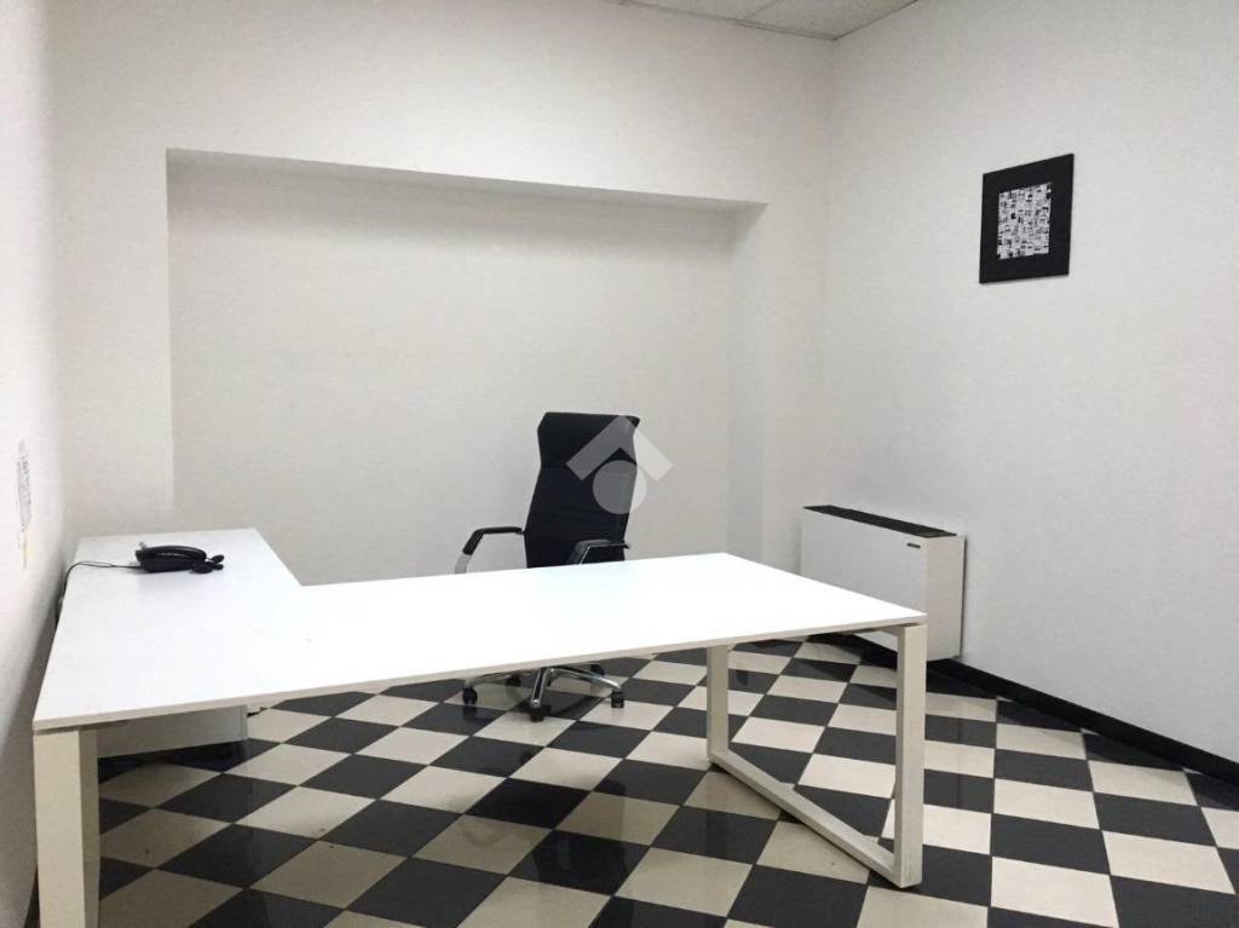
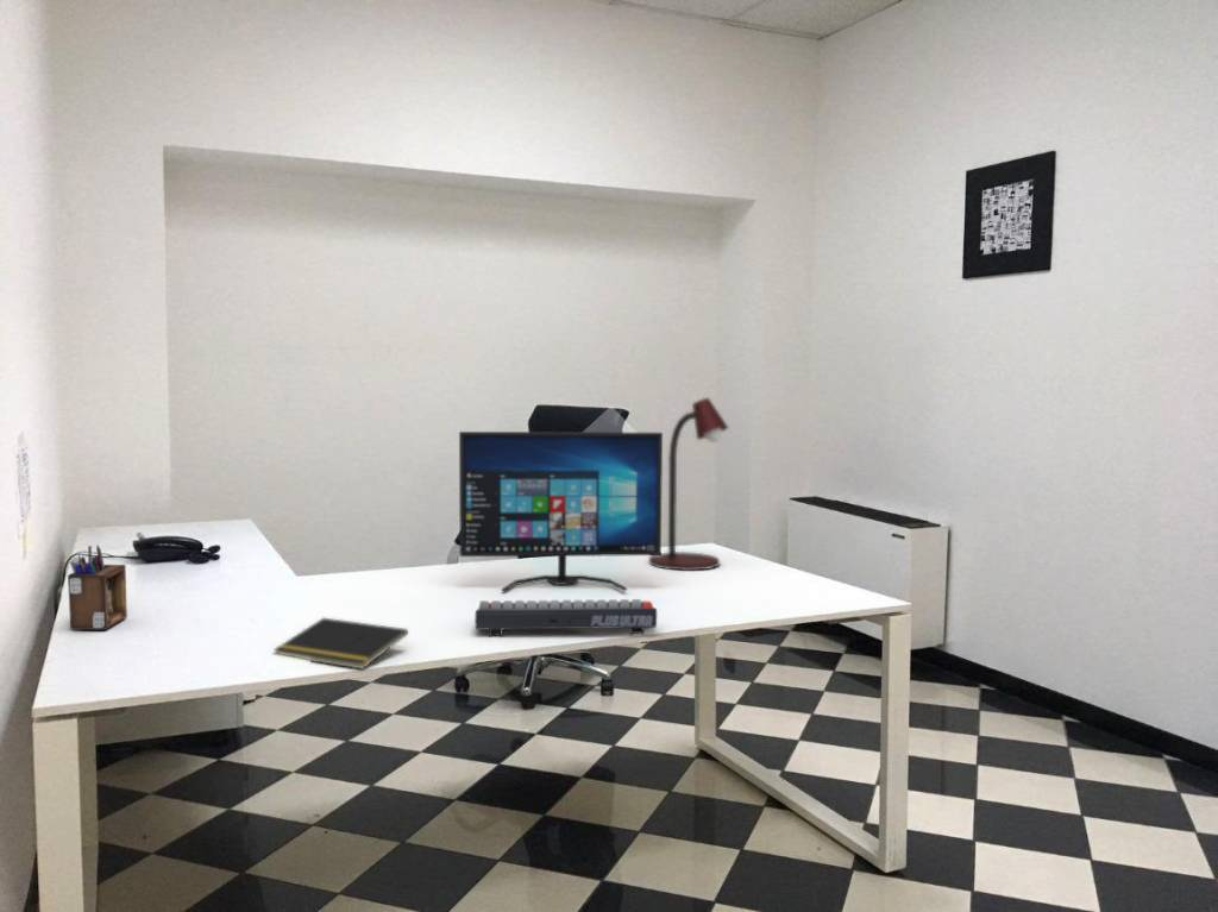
+ desk lamp [647,397,730,572]
+ computer monitor [458,430,664,593]
+ desk organizer [67,545,128,631]
+ keyboard [473,598,658,639]
+ notepad [272,617,409,671]
